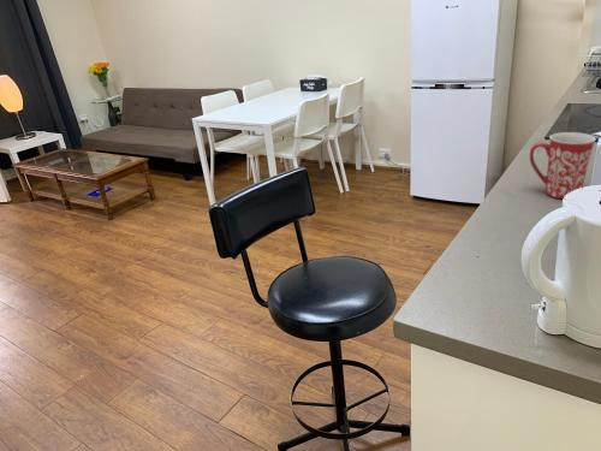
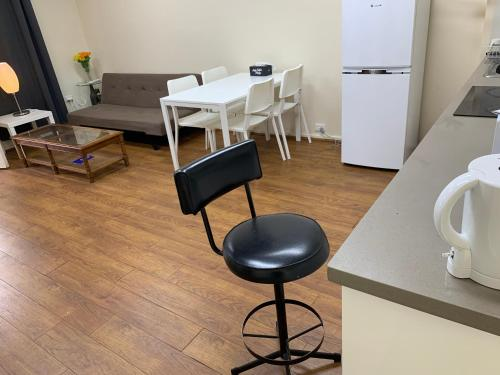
- mug [529,131,597,200]
